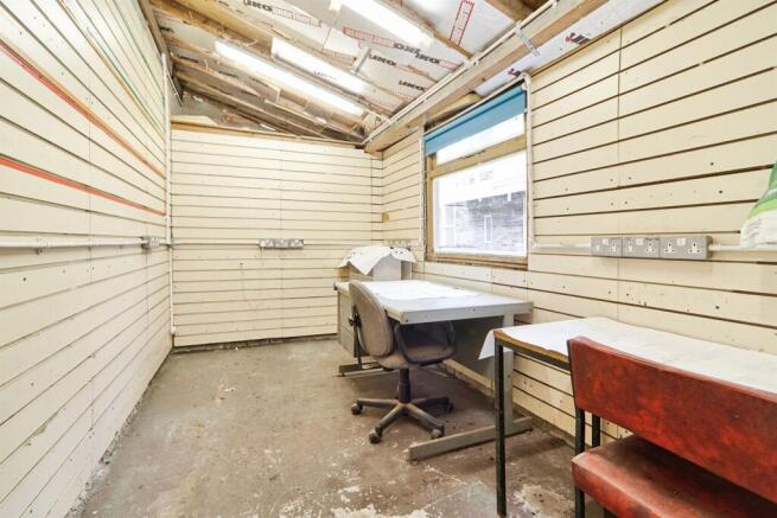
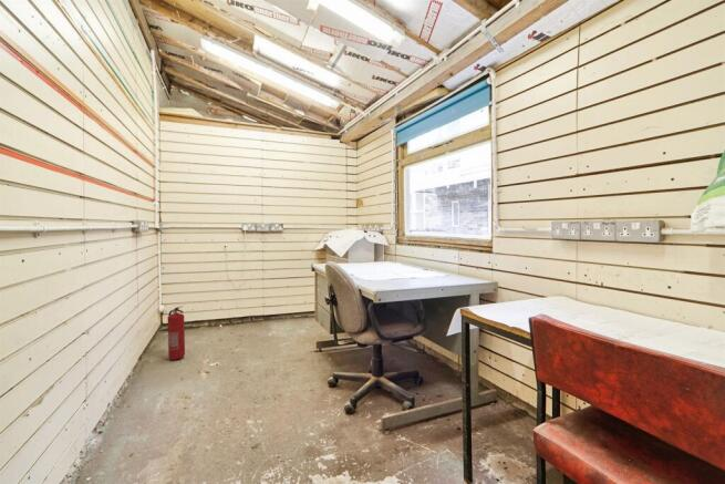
+ fire extinguisher [166,305,186,361]
